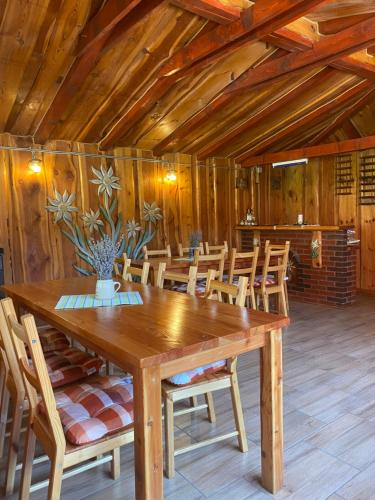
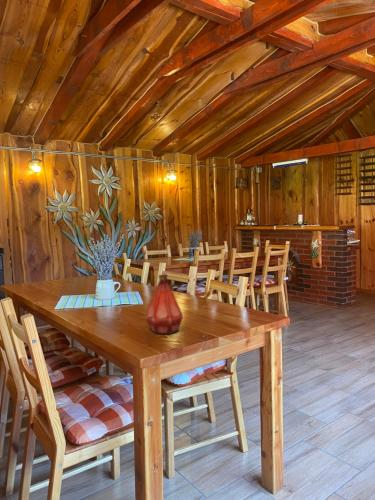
+ bottle [144,273,184,335]
